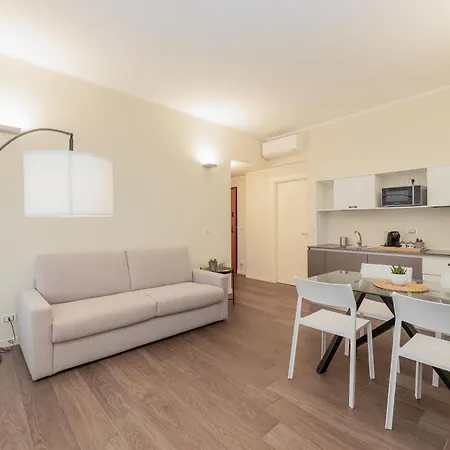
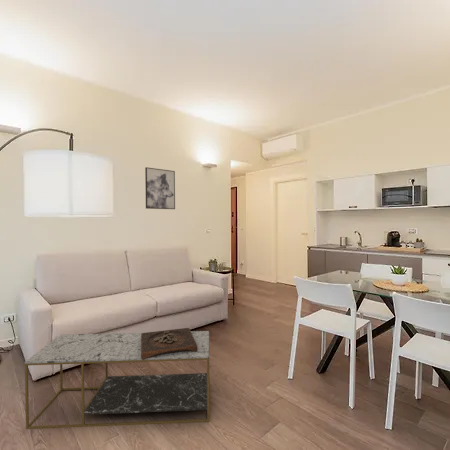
+ coffee table [24,330,210,430]
+ wooden tray [141,327,198,359]
+ wall art [144,166,176,210]
